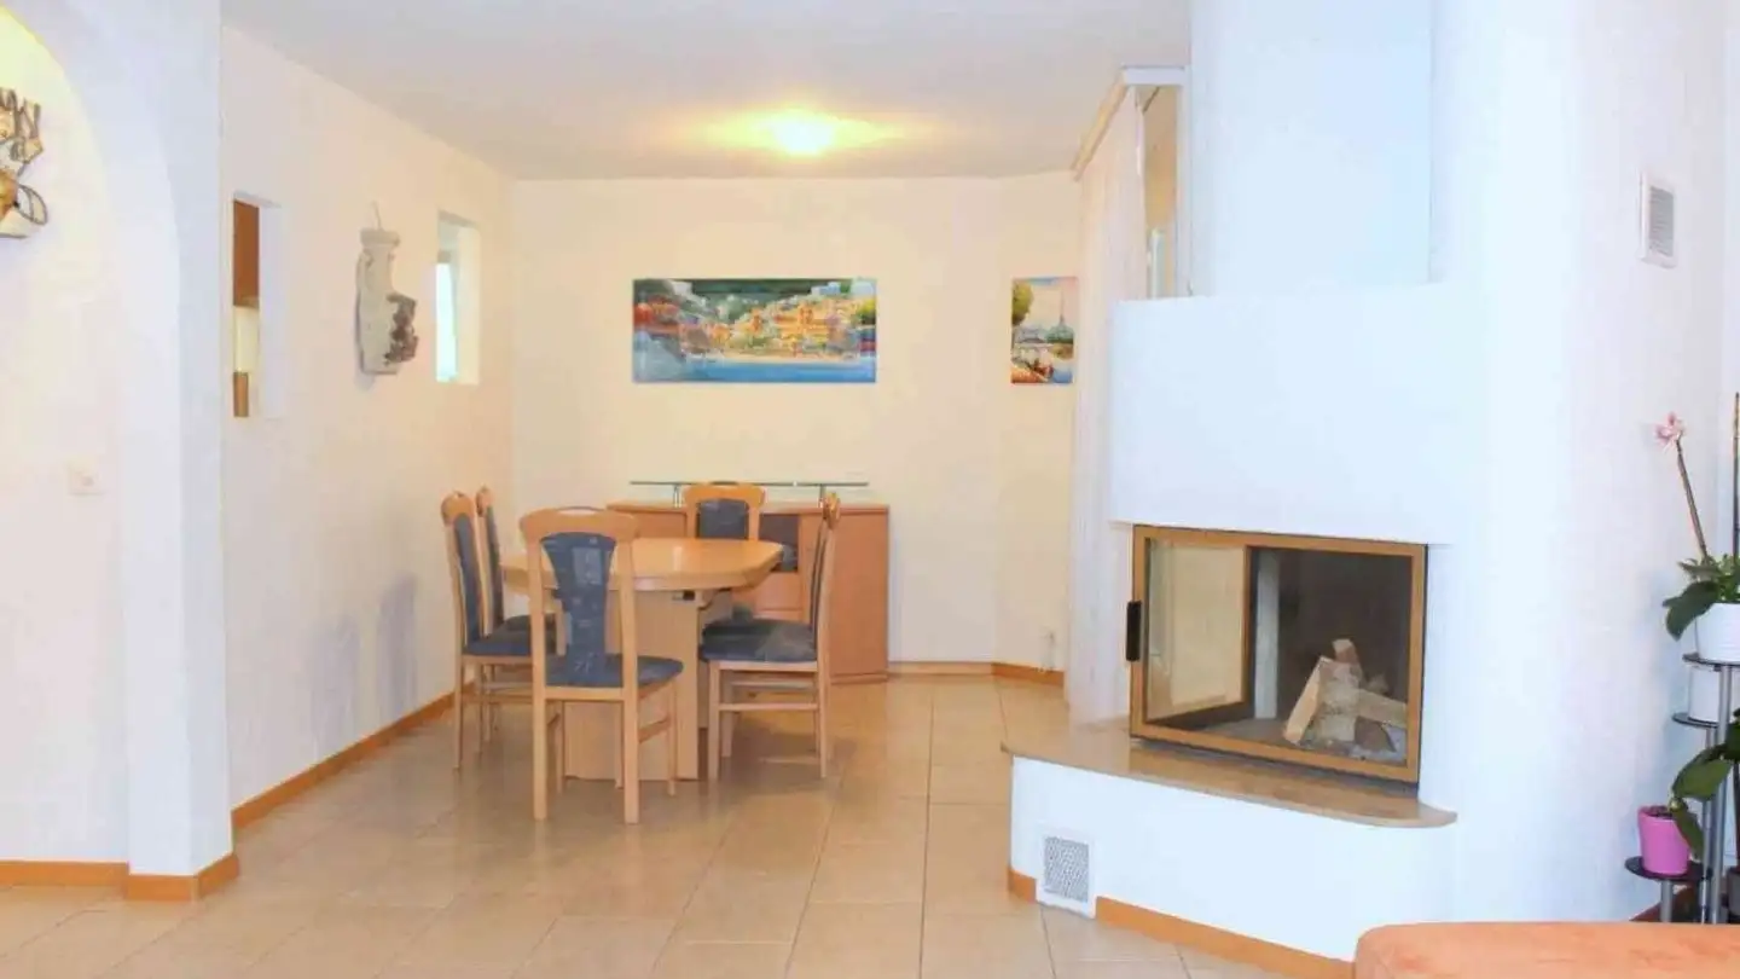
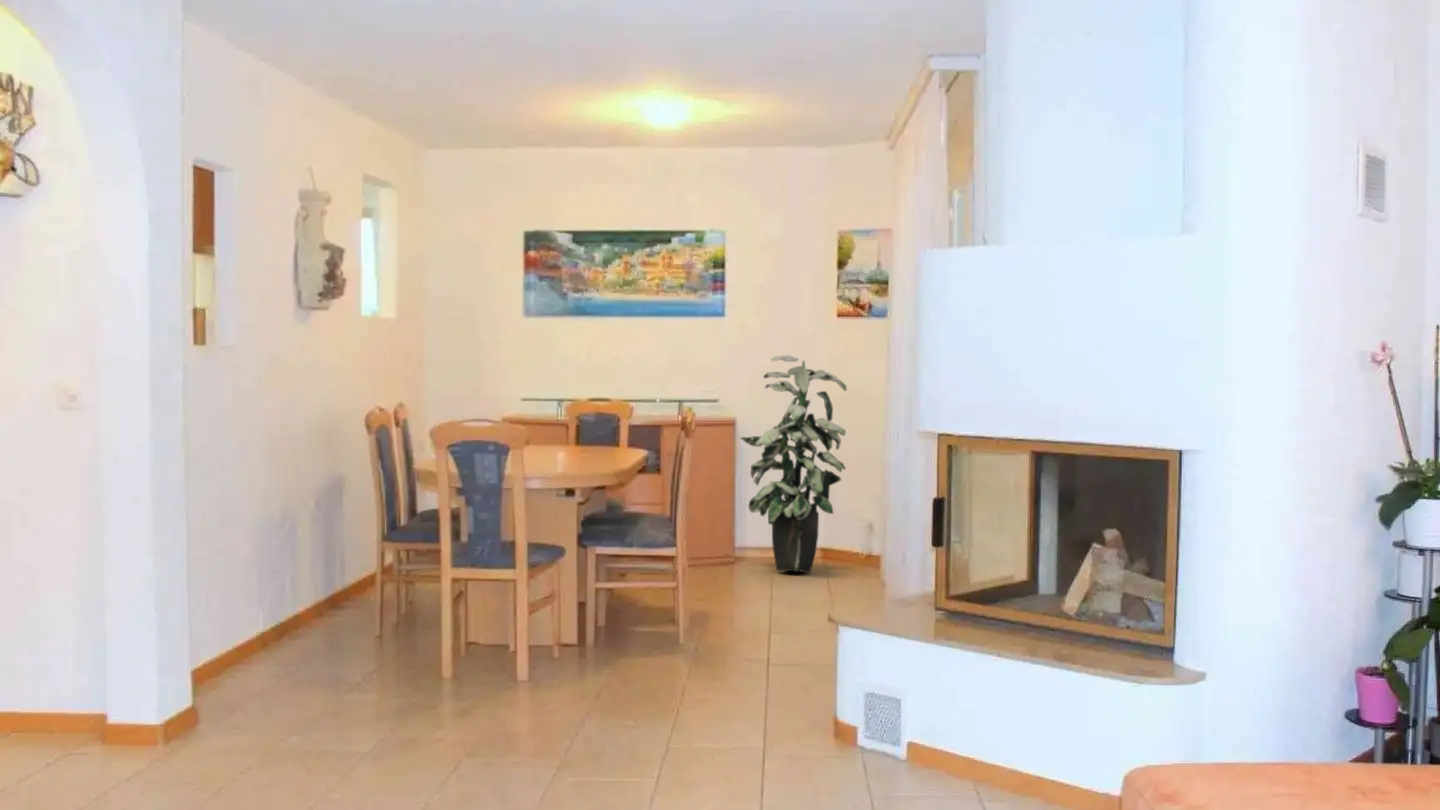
+ indoor plant [739,355,847,573]
